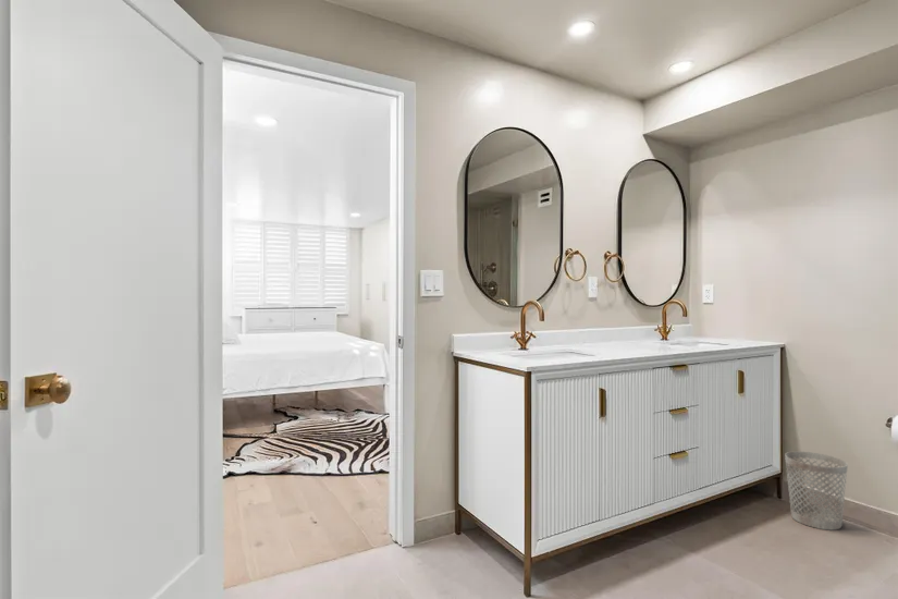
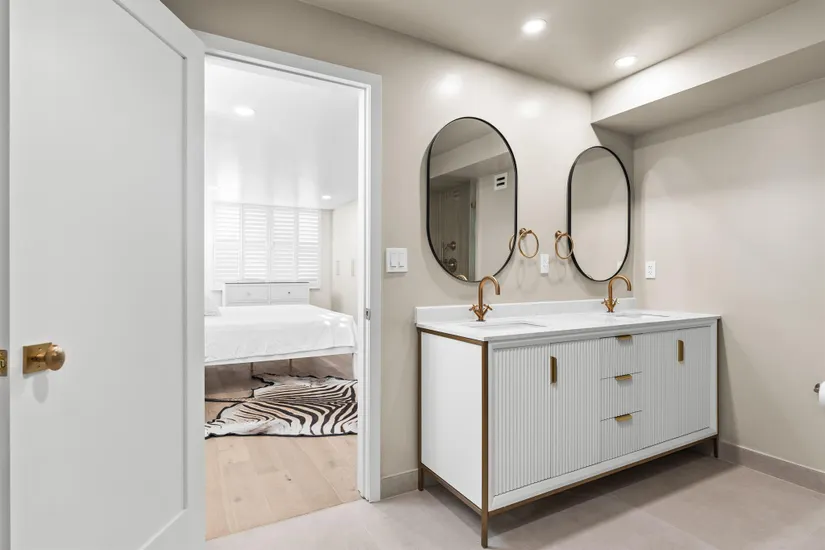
- wastebasket [784,451,849,531]
